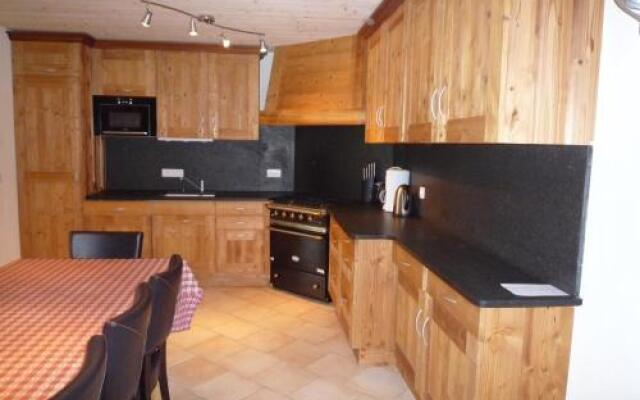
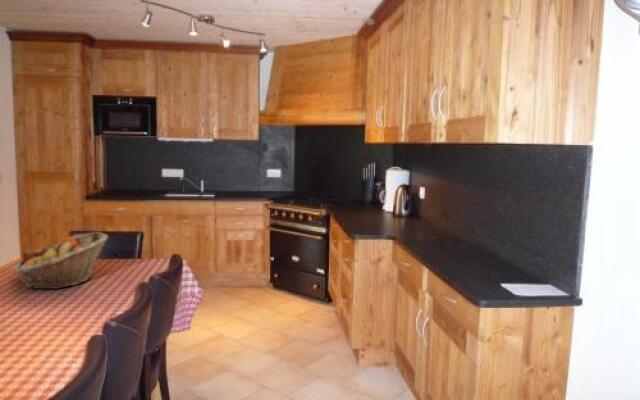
+ fruit basket [13,231,109,290]
